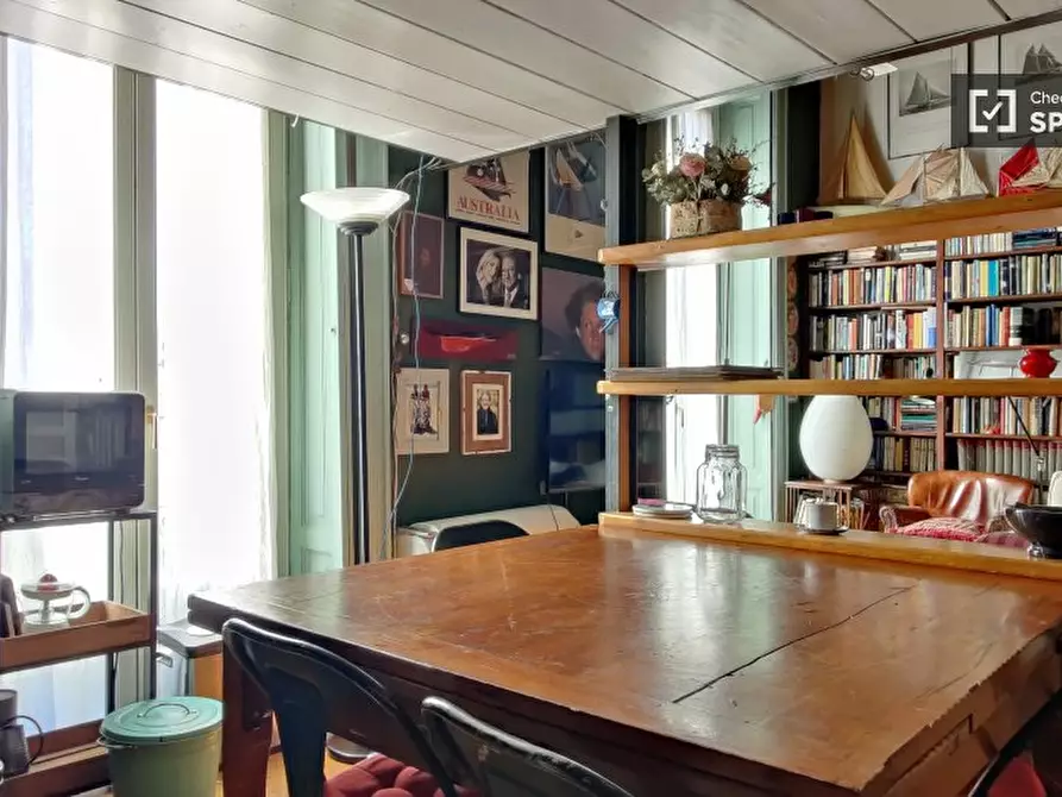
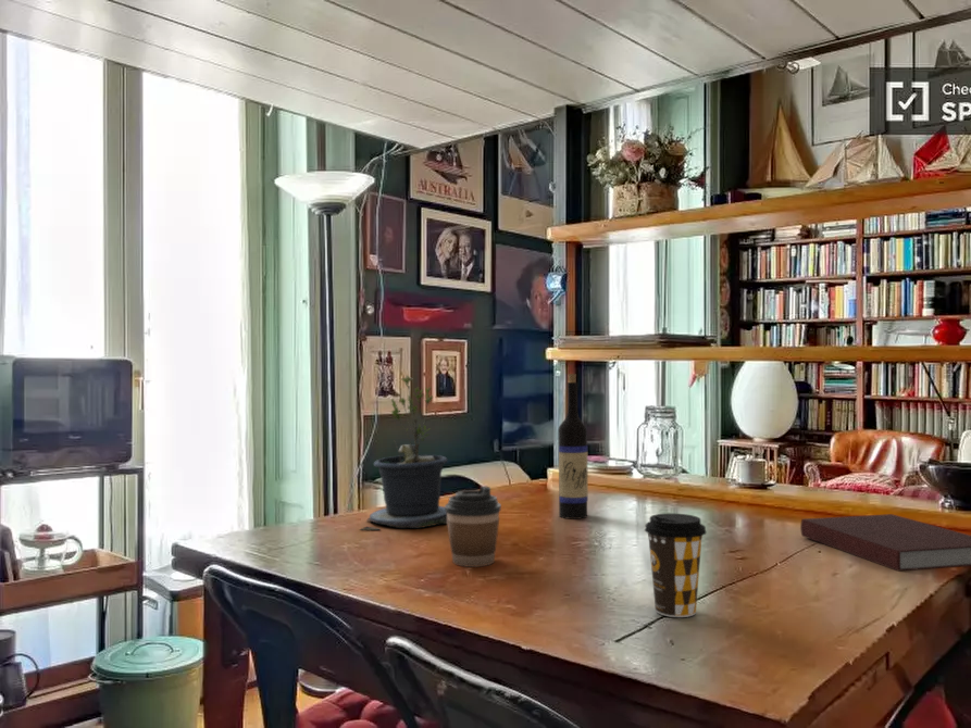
+ wine bottle [557,373,589,520]
+ potted plant [359,374,448,531]
+ coffee cup [644,513,707,618]
+ notebook [799,513,971,573]
+ coffee cup [444,485,502,568]
